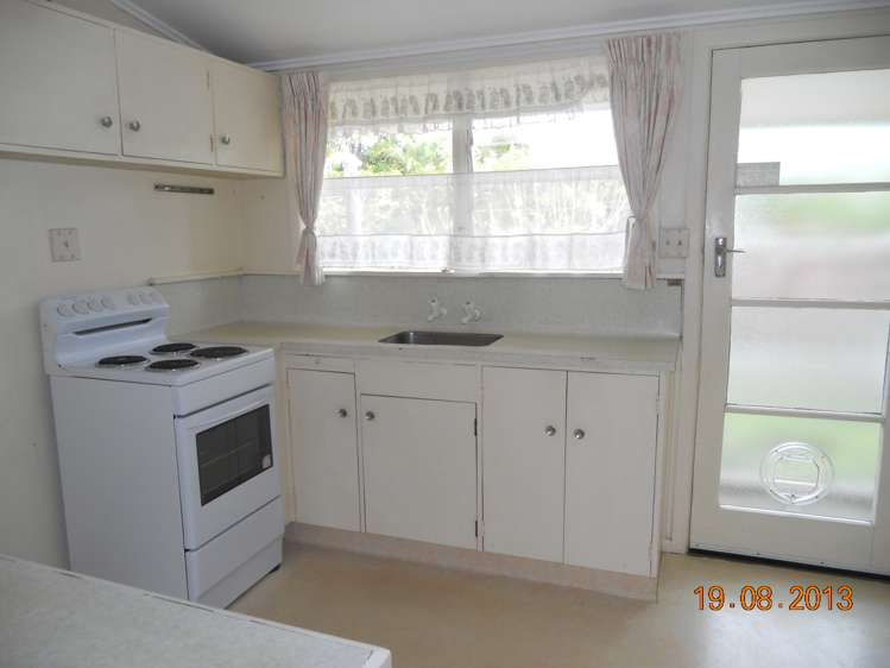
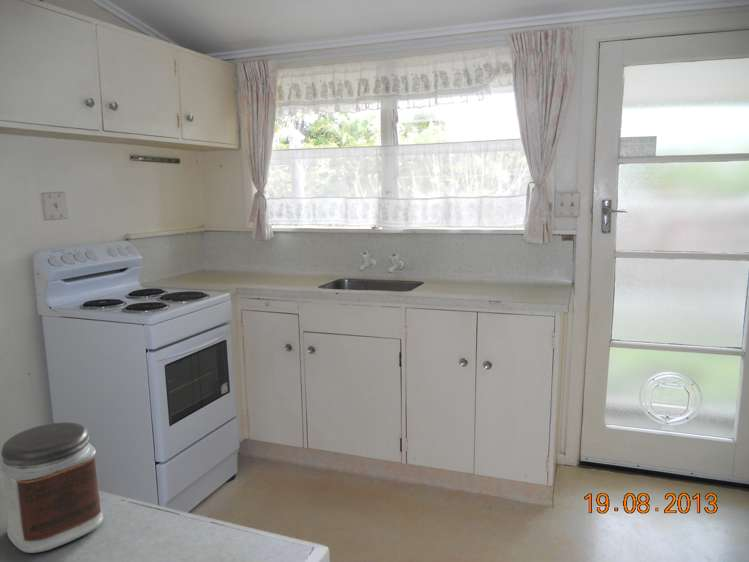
+ jar [0,421,104,554]
